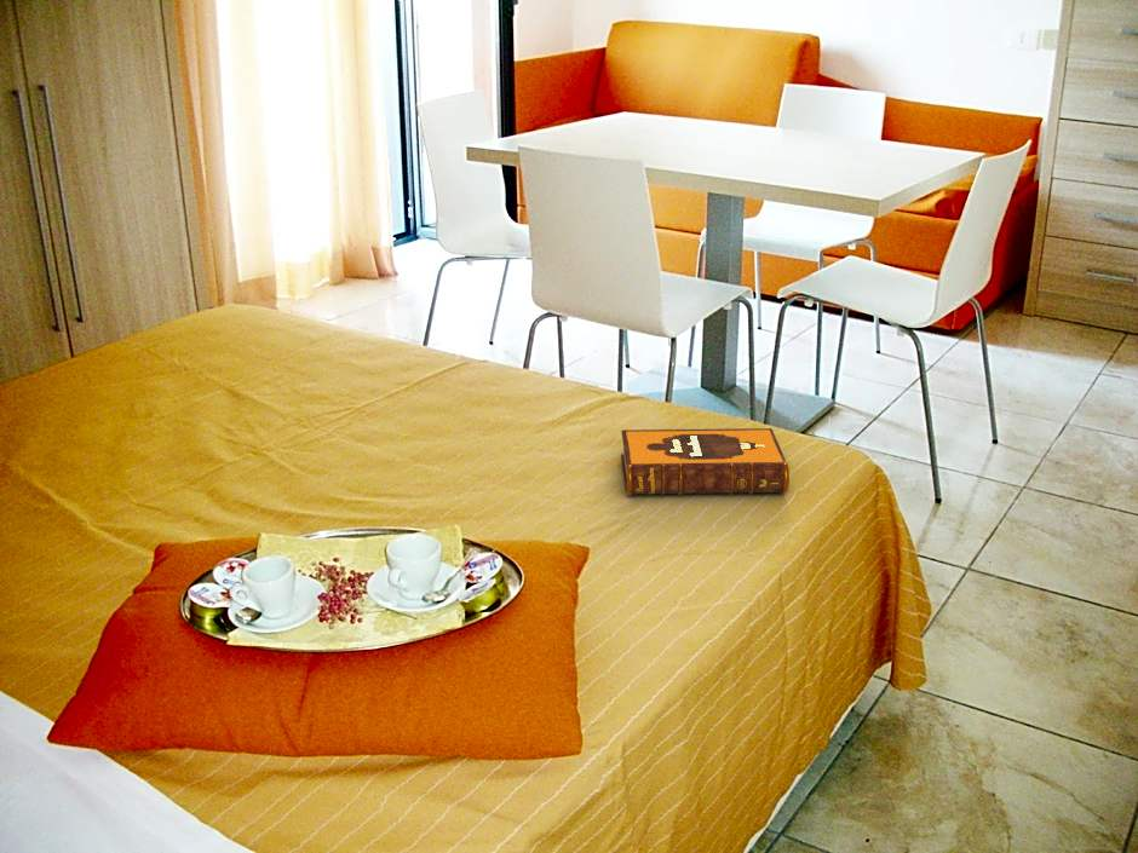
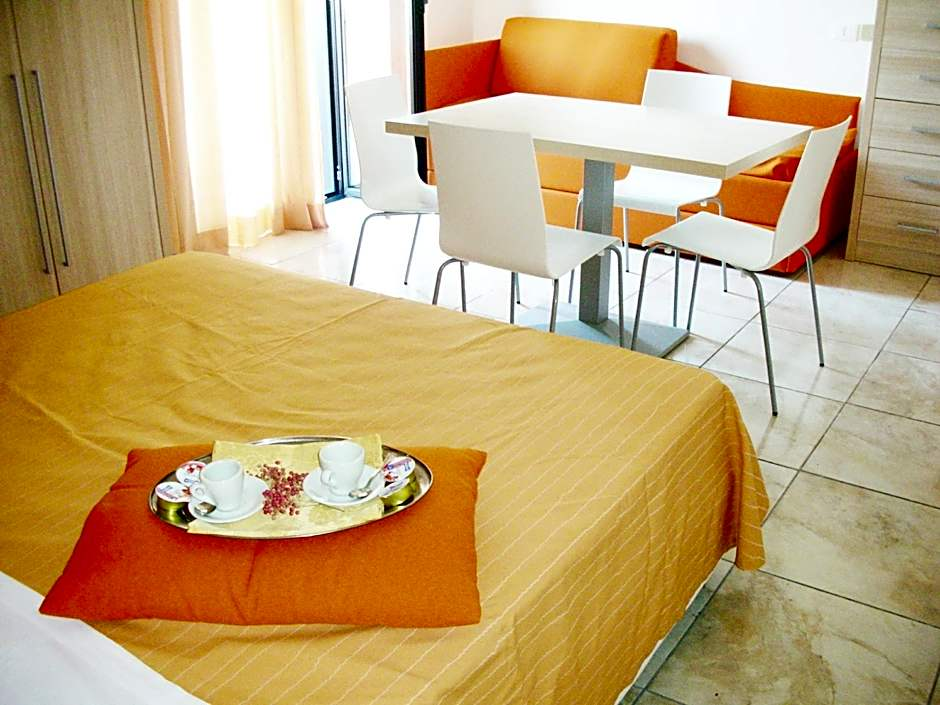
- hardback book [620,427,791,497]
